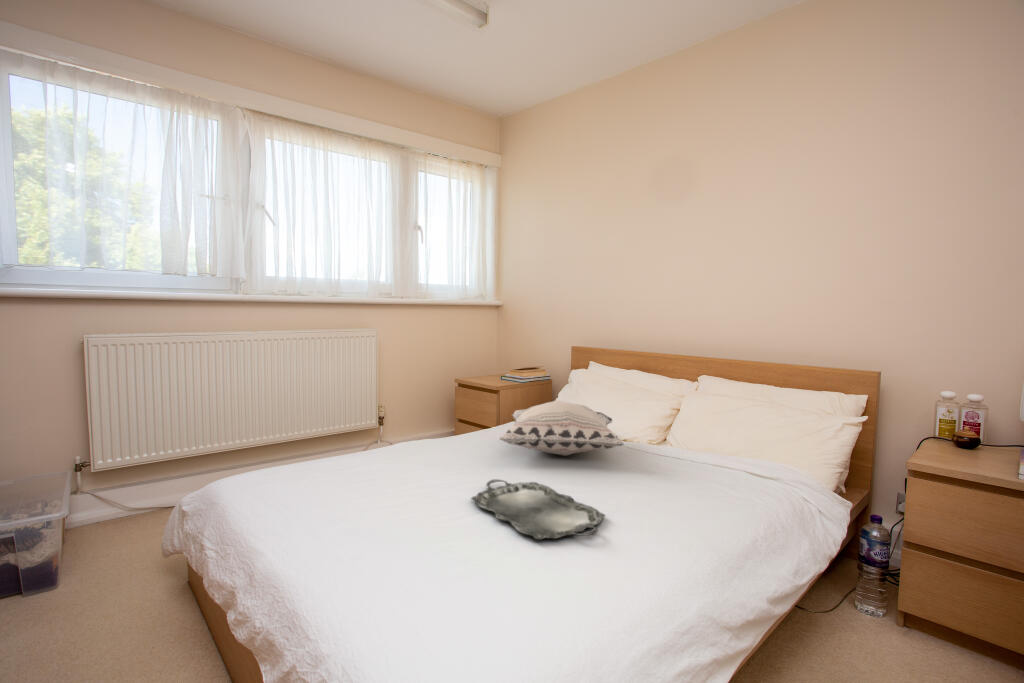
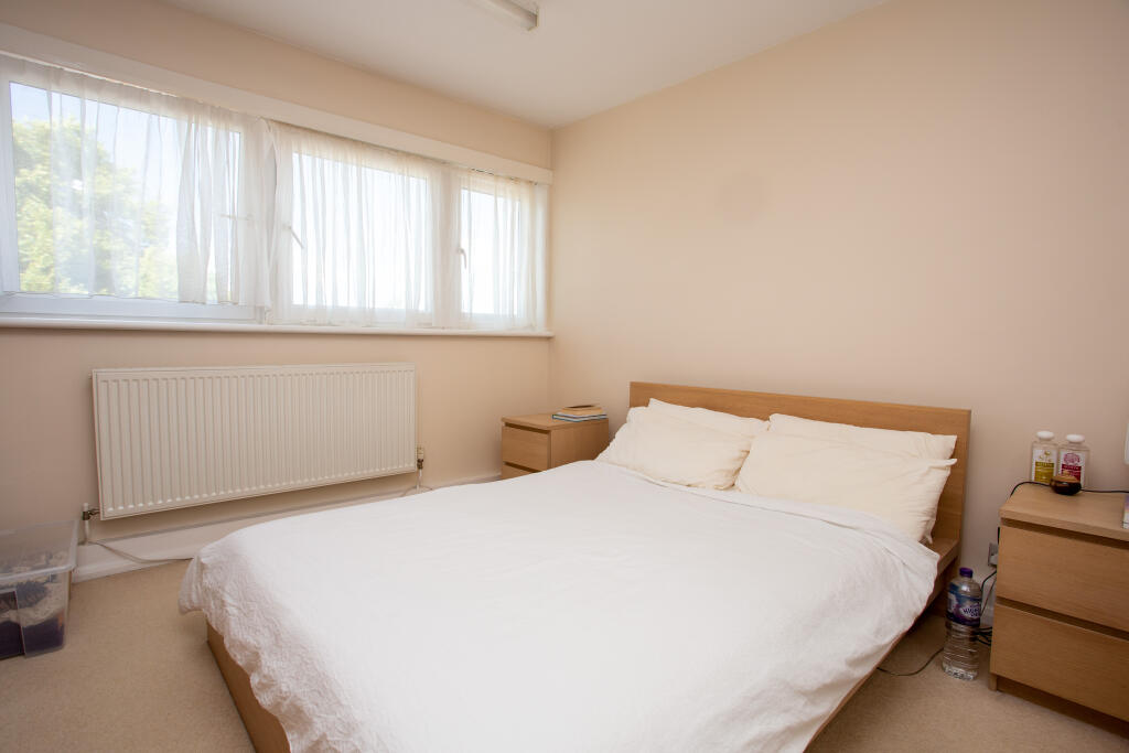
- decorative pillow [498,400,625,457]
- serving tray [470,479,606,541]
